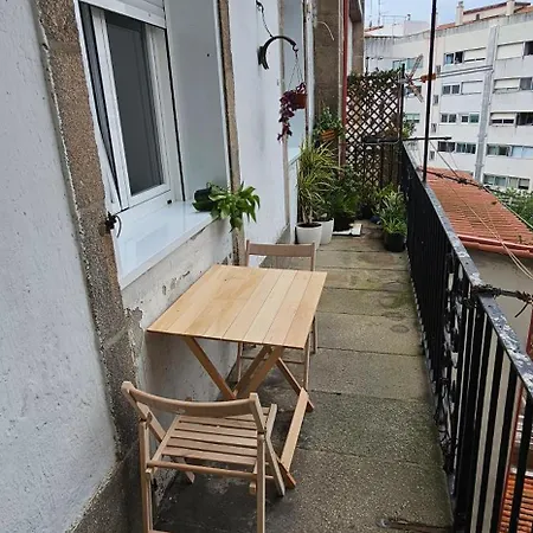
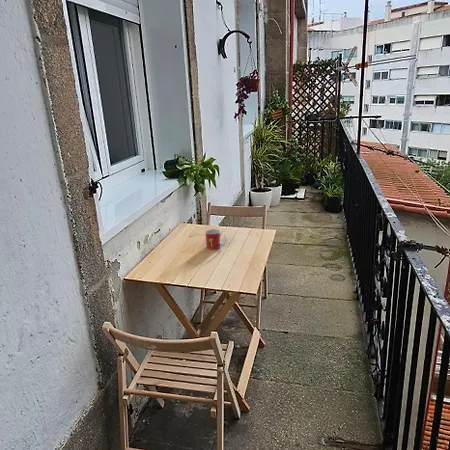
+ mug [204,228,227,251]
